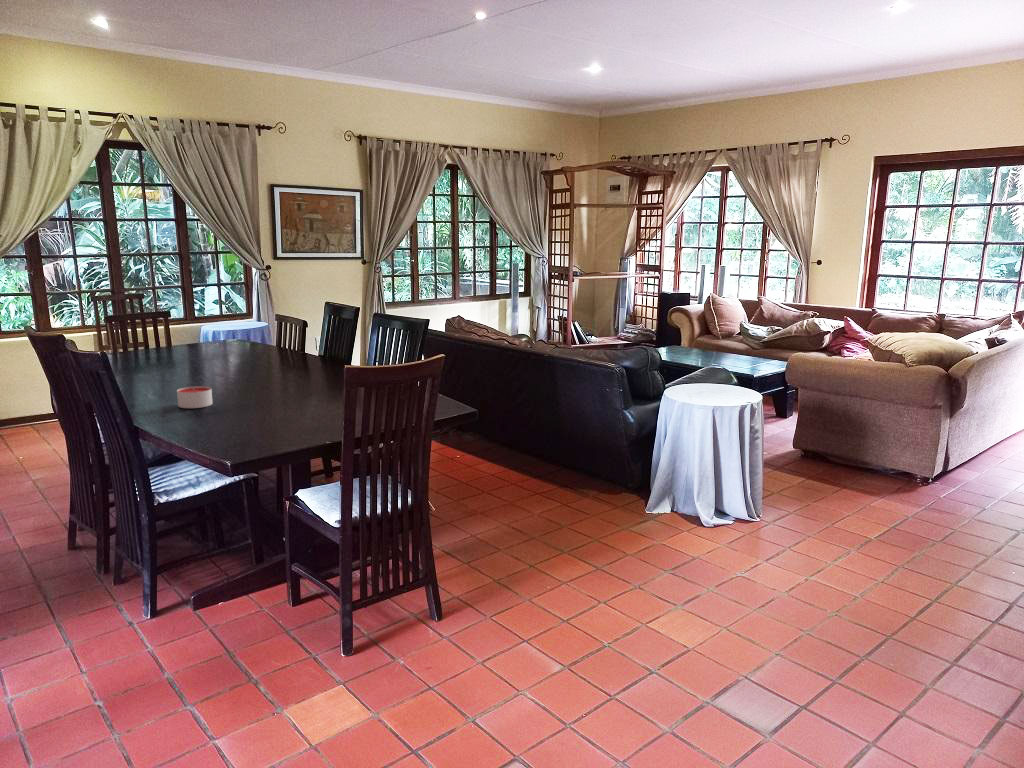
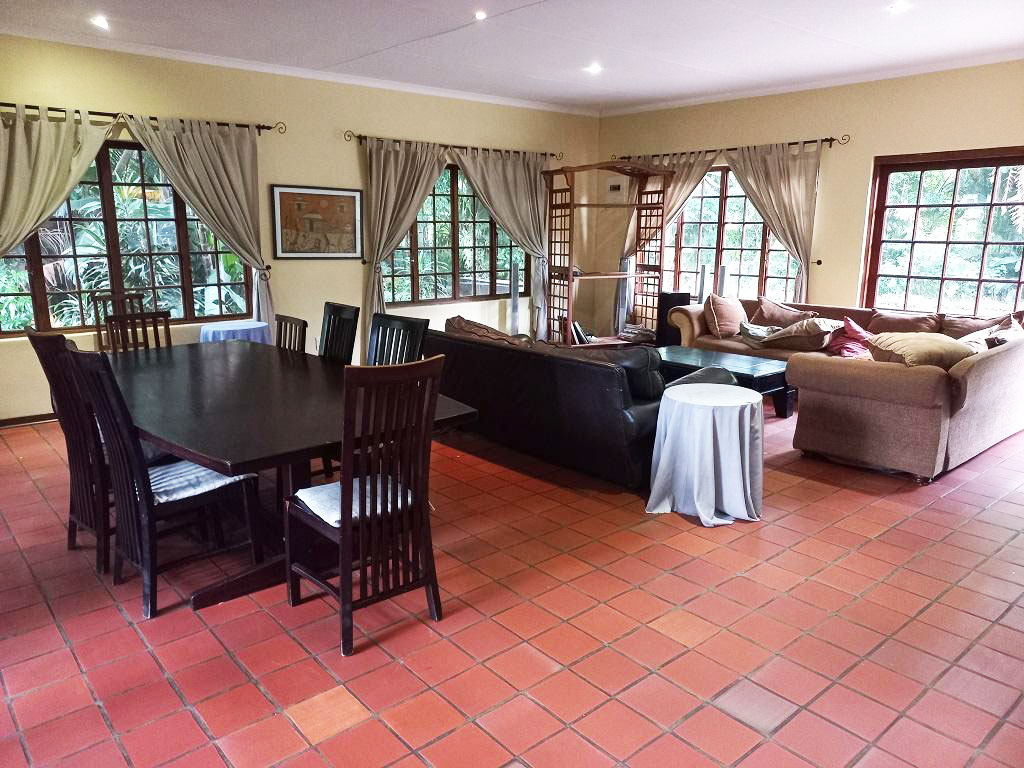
- candle [176,385,213,409]
